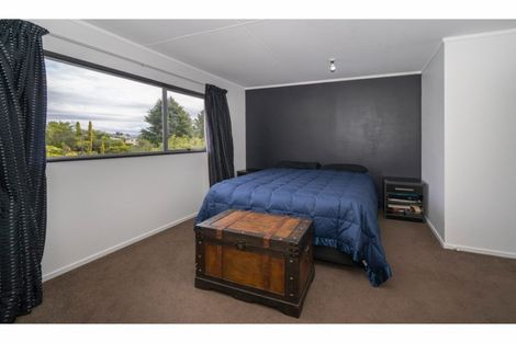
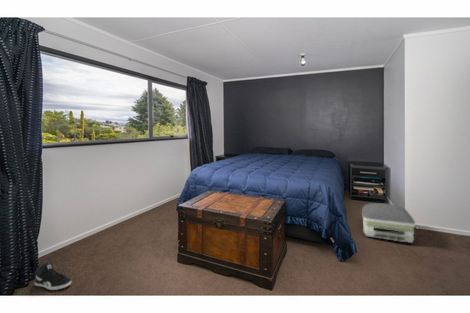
+ sneaker [34,261,72,291]
+ air purifier [361,202,417,244]
